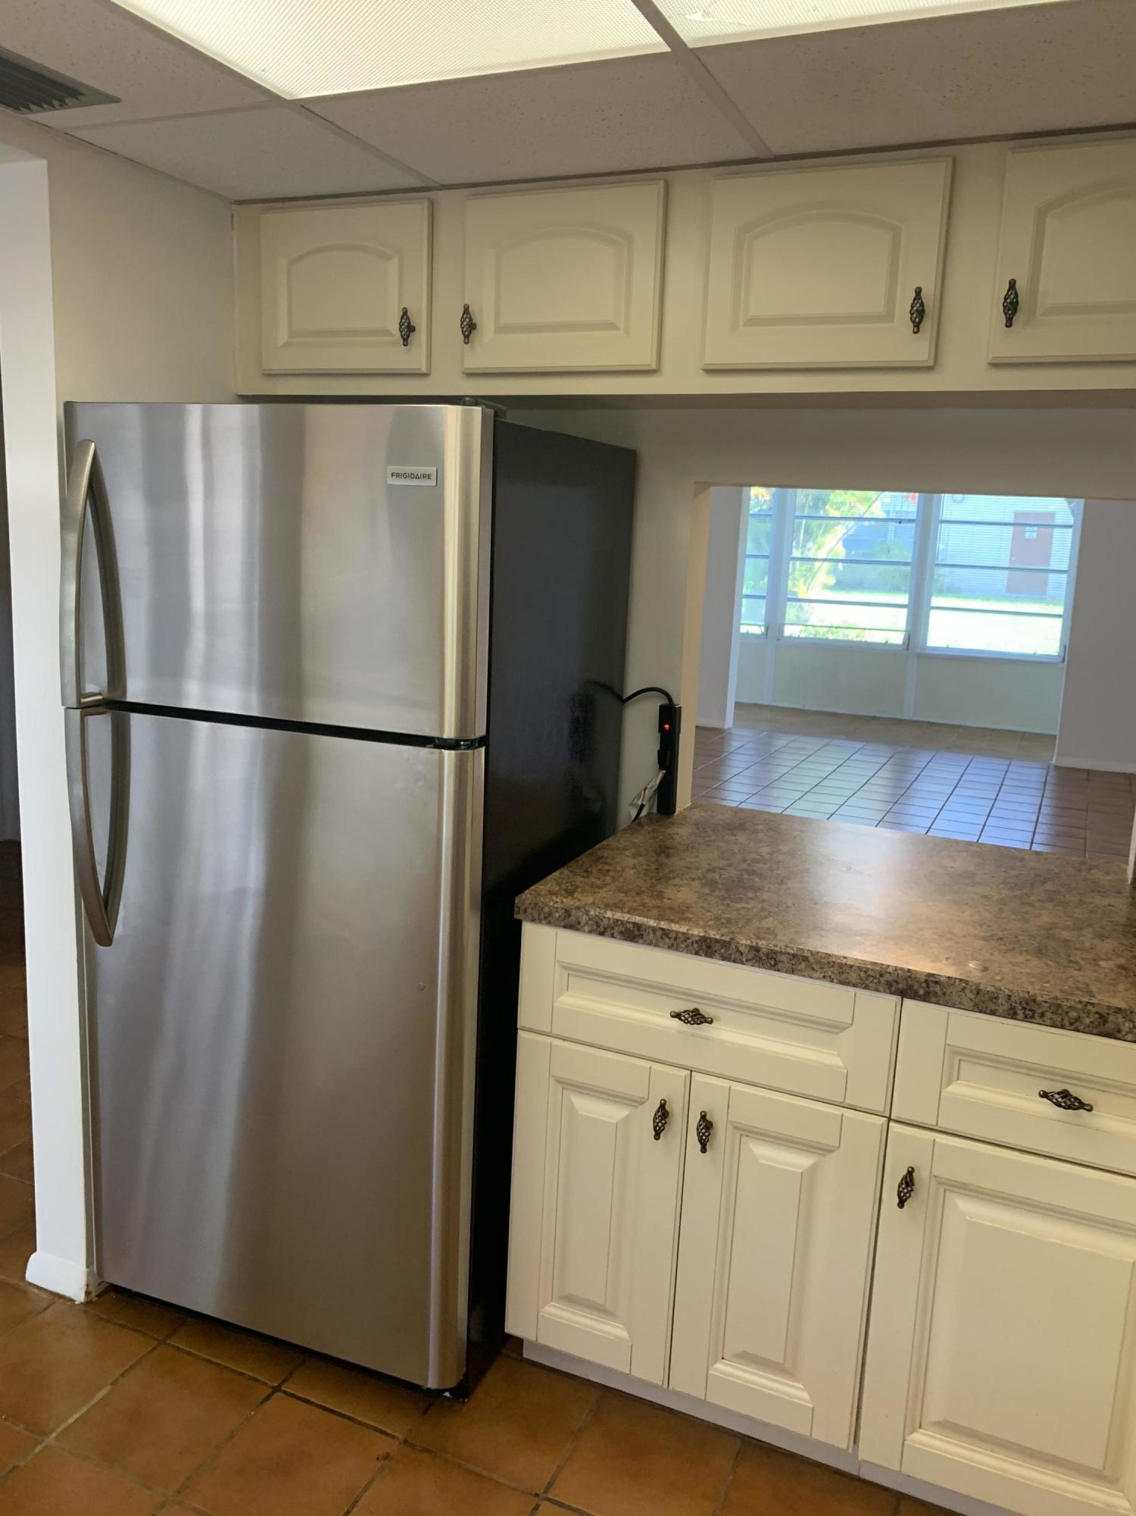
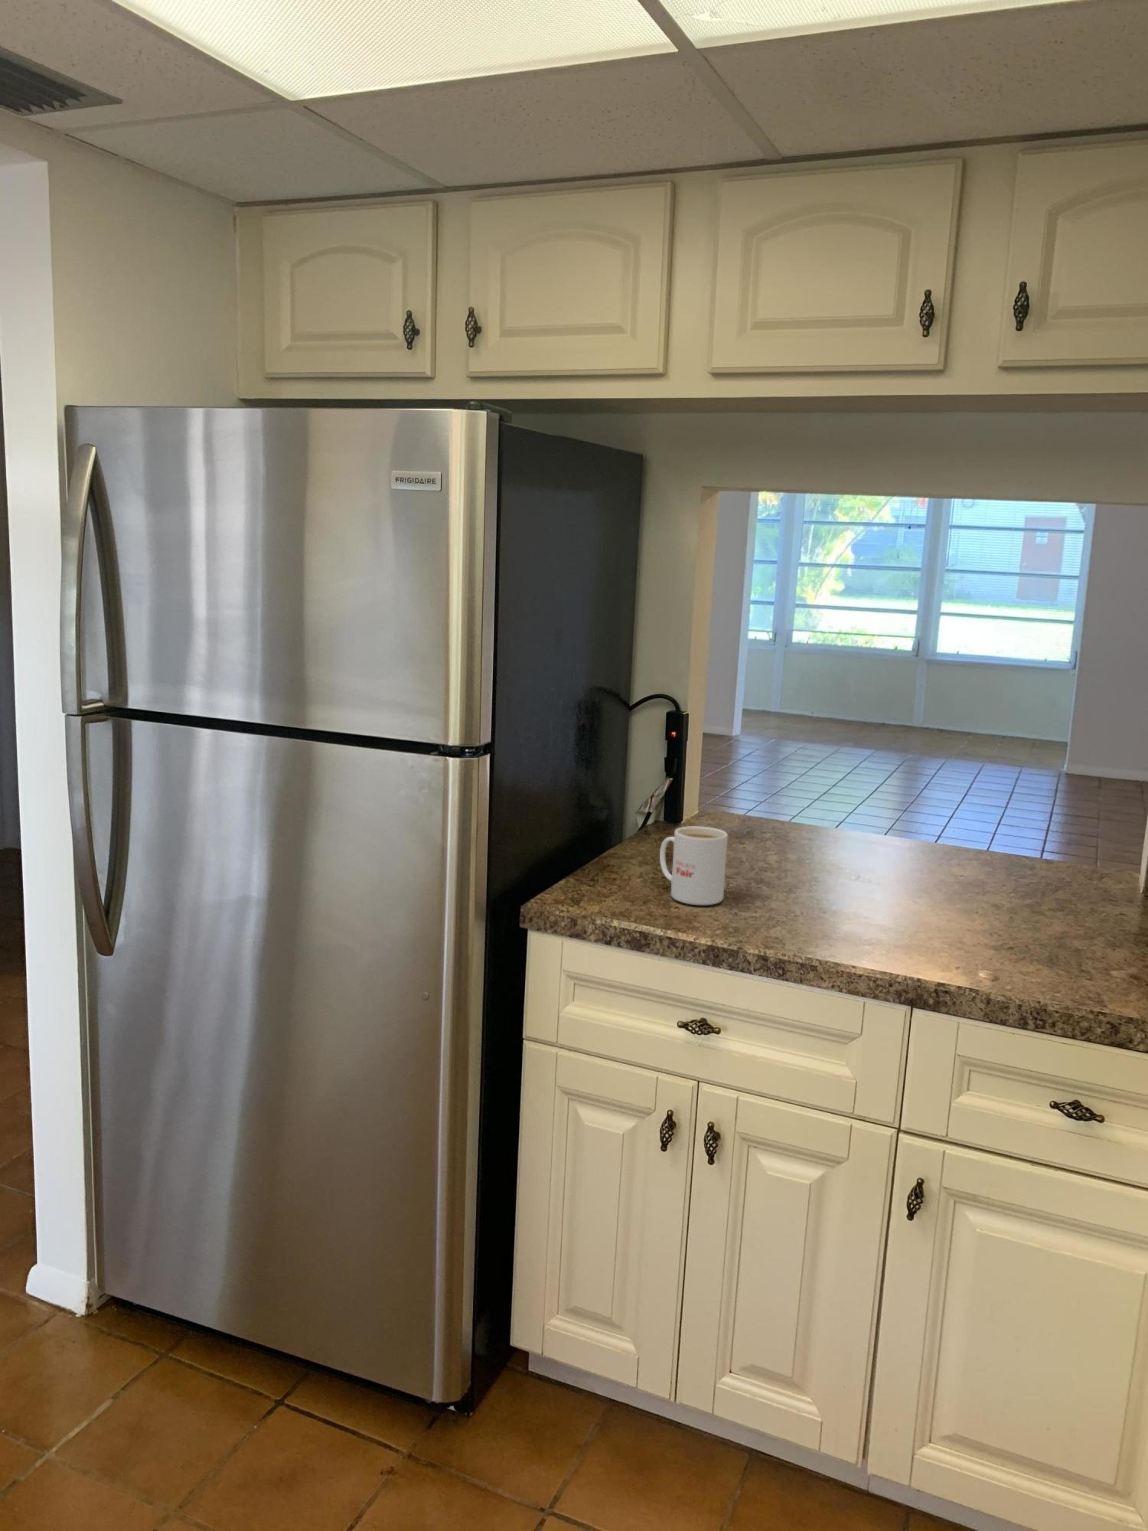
+ mug [658,826,728,905]
